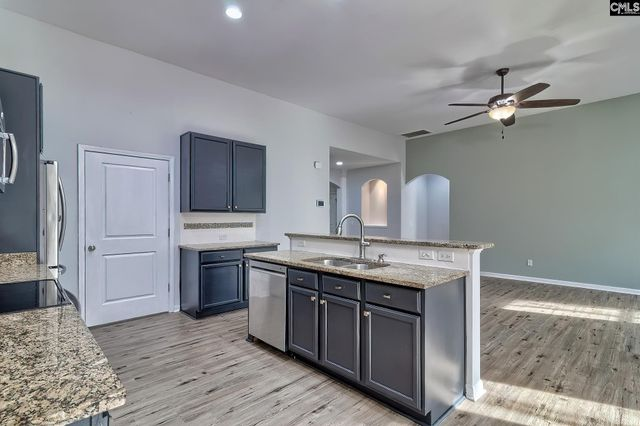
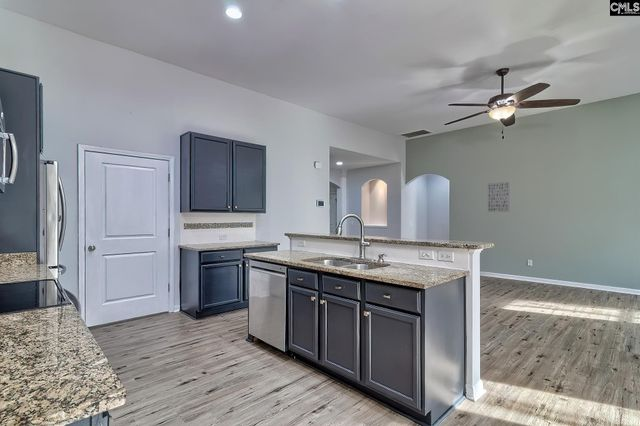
+ wall art [487,181,511,213]
